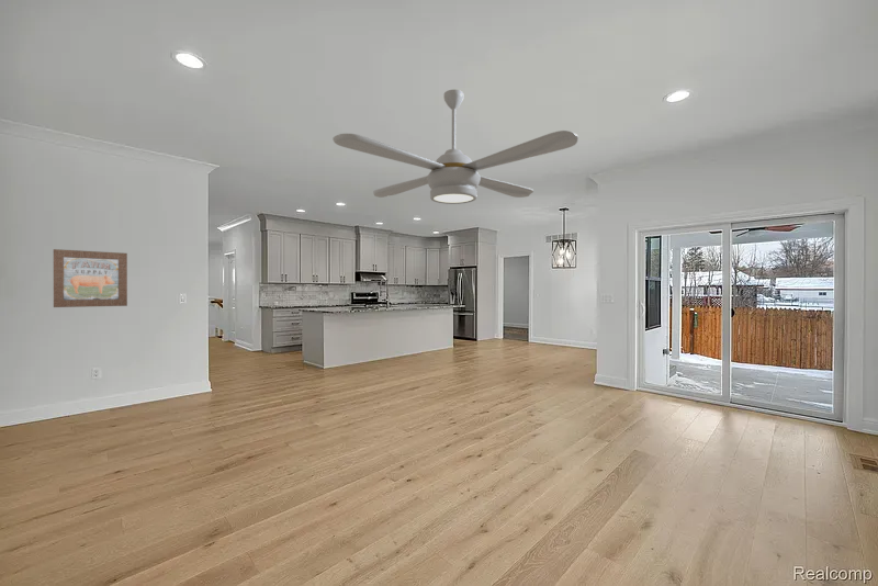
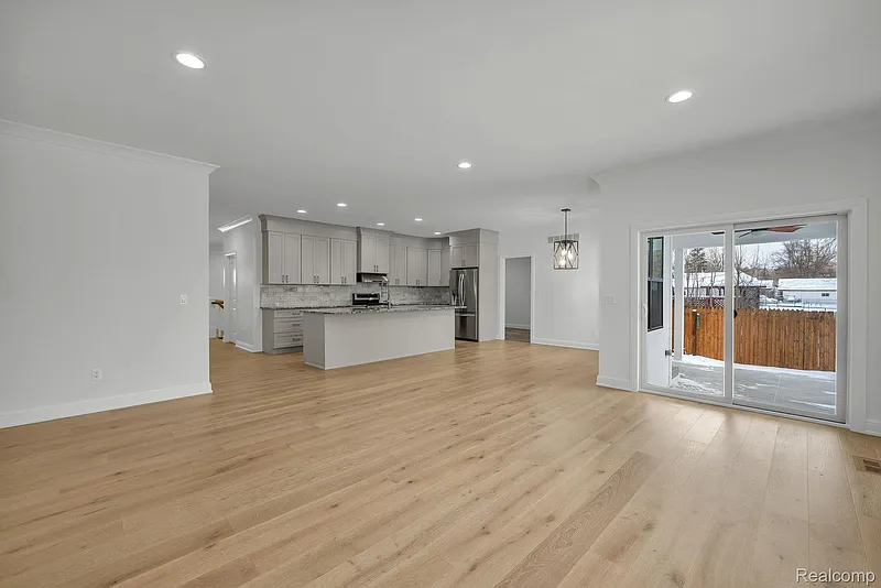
- wall art [53,248,128,308]
- ceiling fan [331,89,579,205]
